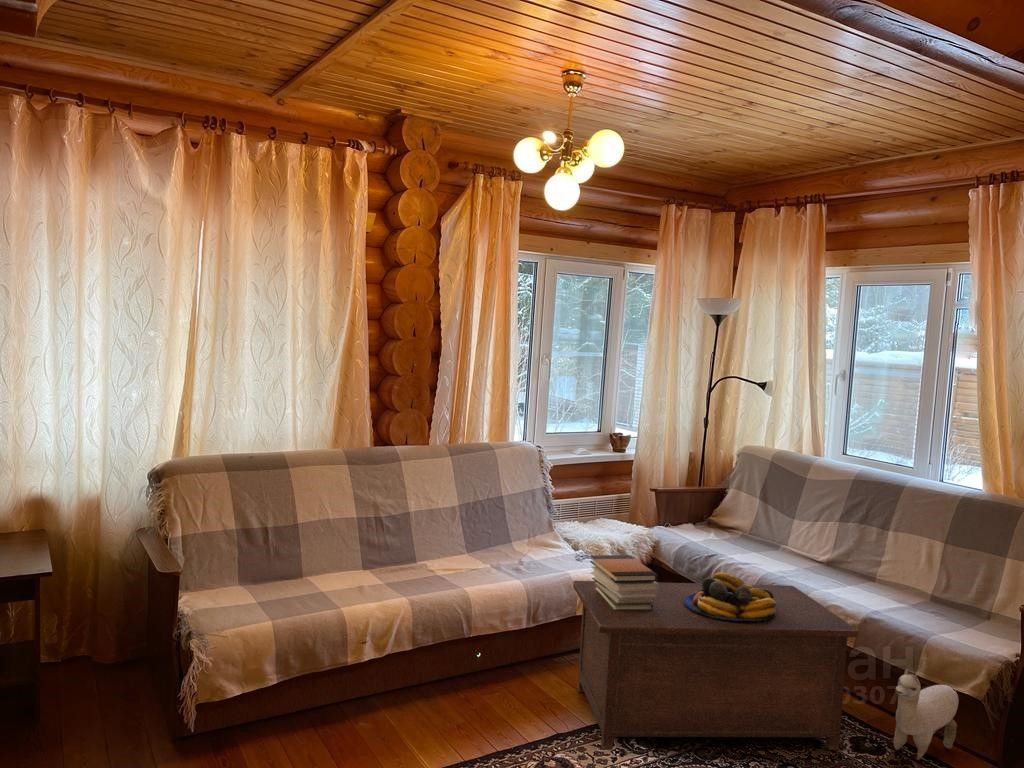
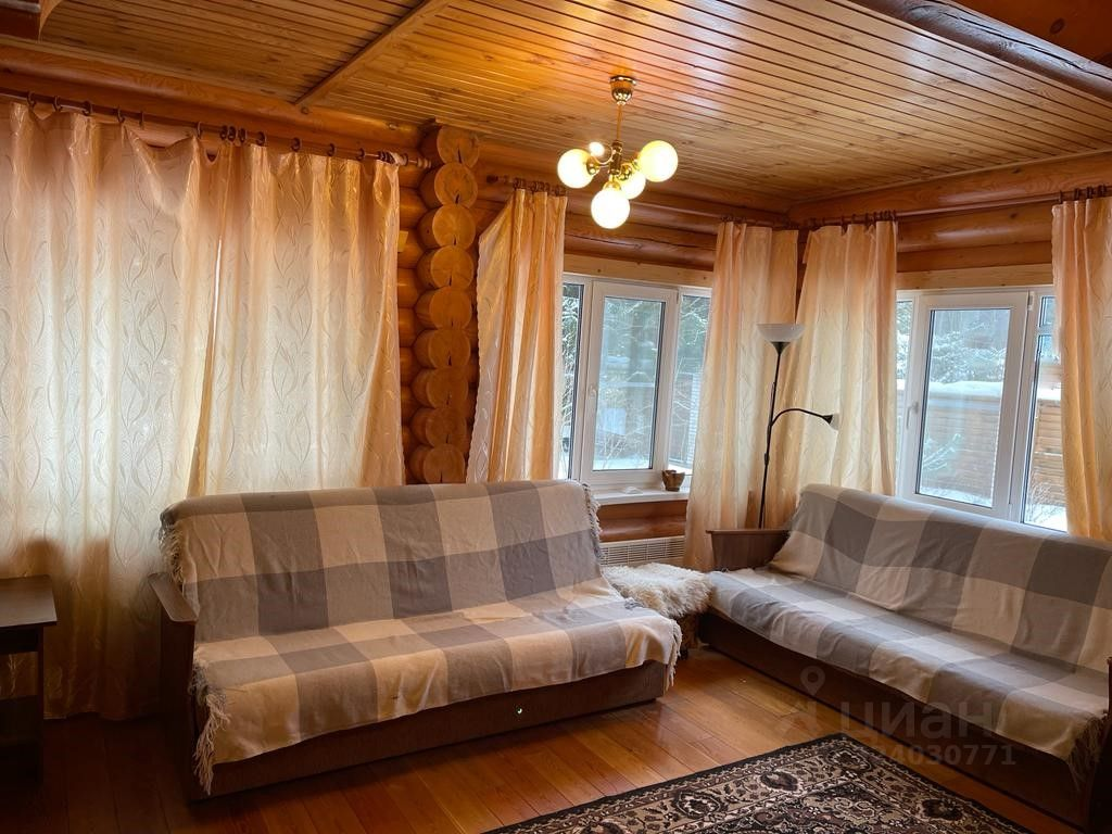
- fruit bowl [684,572,777,621]
- cabinet [572,580,859,751]
- book stack [589,554,659,611]
- plush toy [893,668,960,761]
